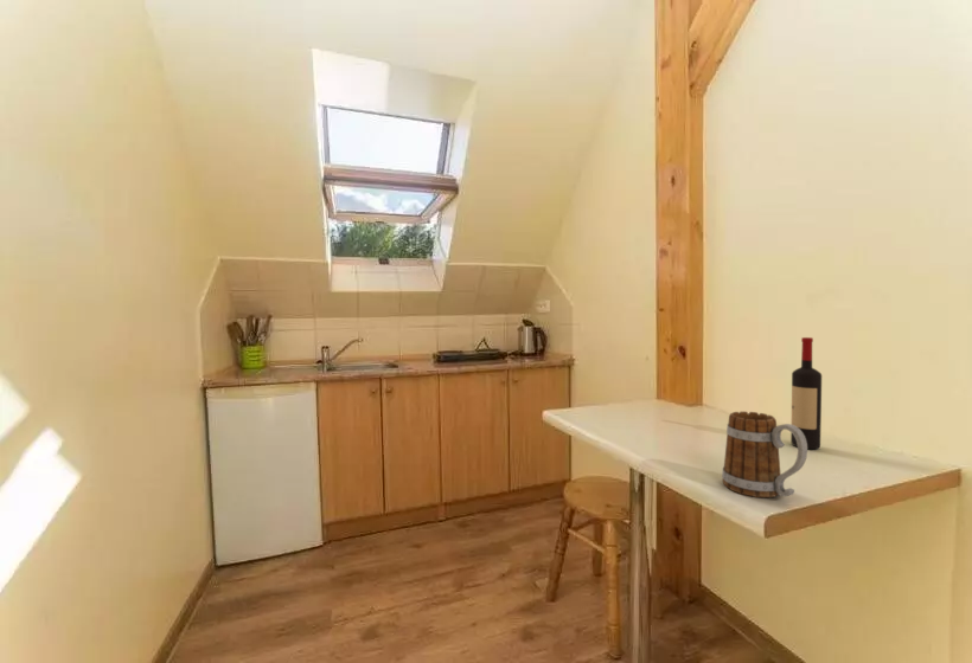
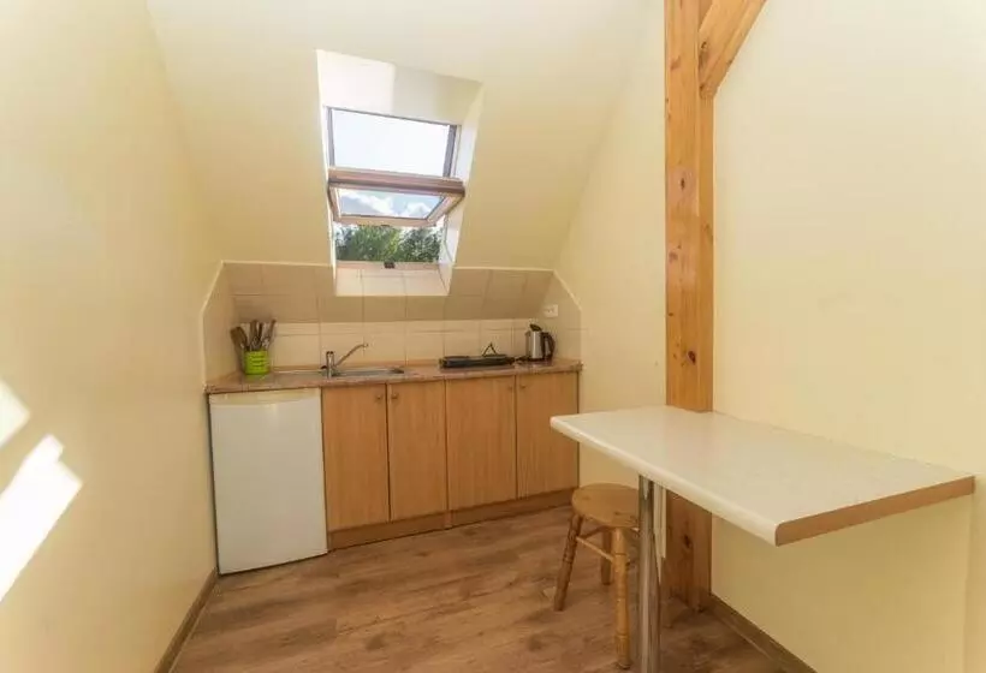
- mug [721,411,808,498]
- wine bottle [789,336,823,450]
